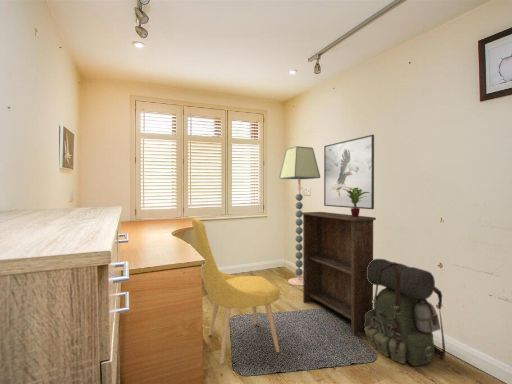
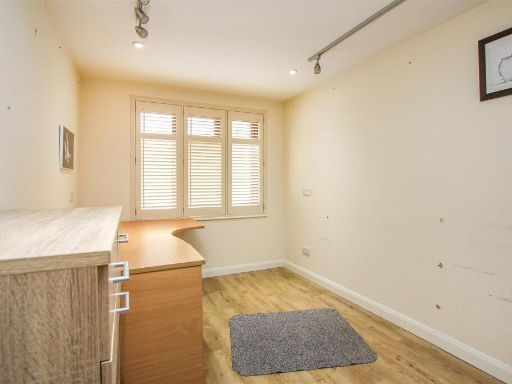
- potted plant [343,187,369,217]
- chair [191,217,281,365]
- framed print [323,134,375,210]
- backpack [364,258,446,367]
- floor lamp [278,145,321,287]
- bookshelf [302,211,377,335]
